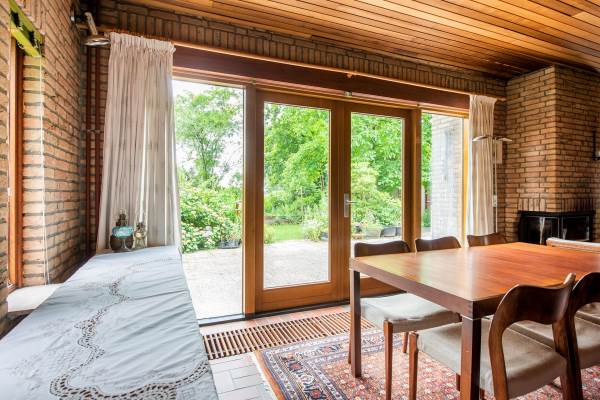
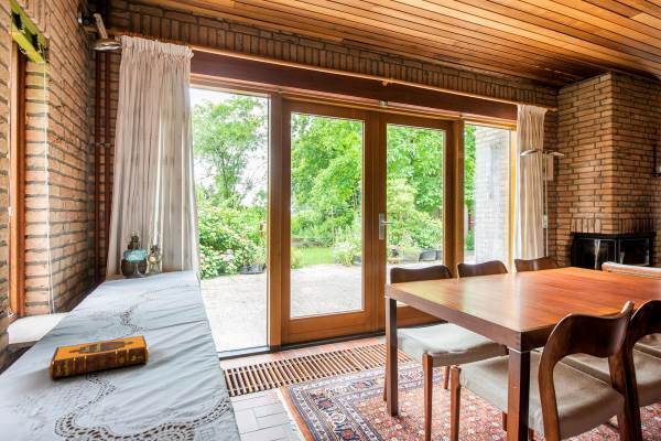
+ hardback book [48,335,149,380]
